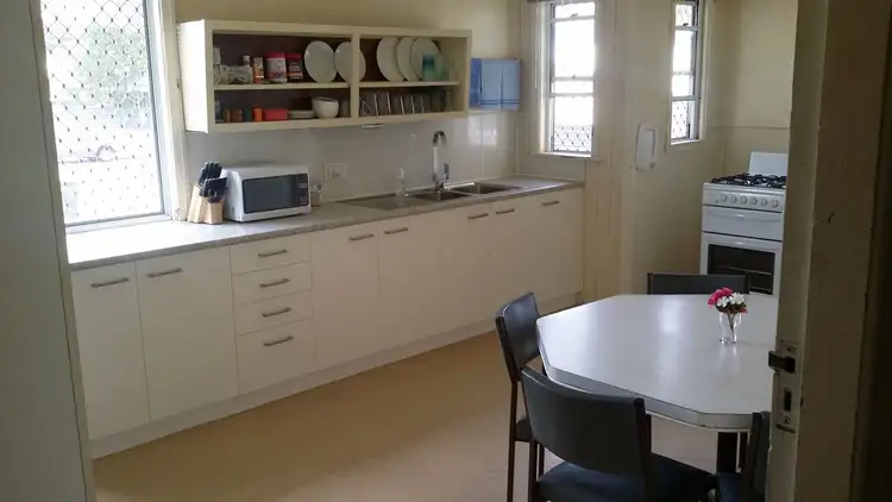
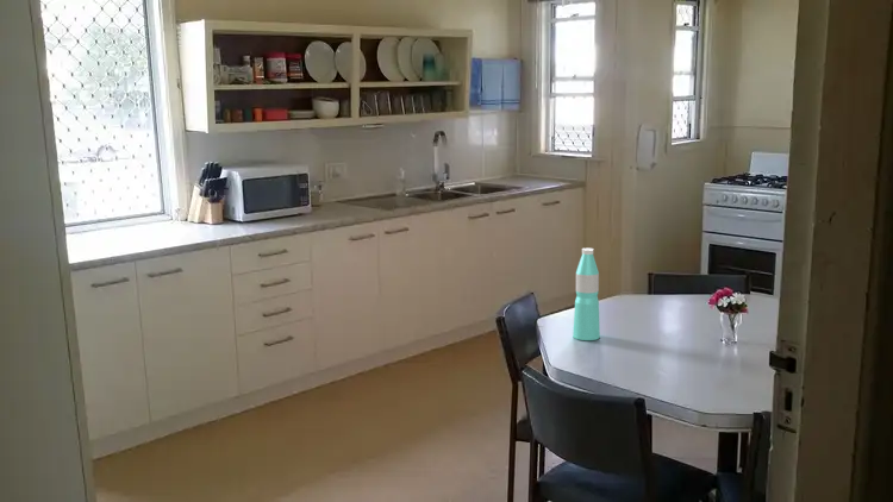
+ water bottle [572,247,601,341]
